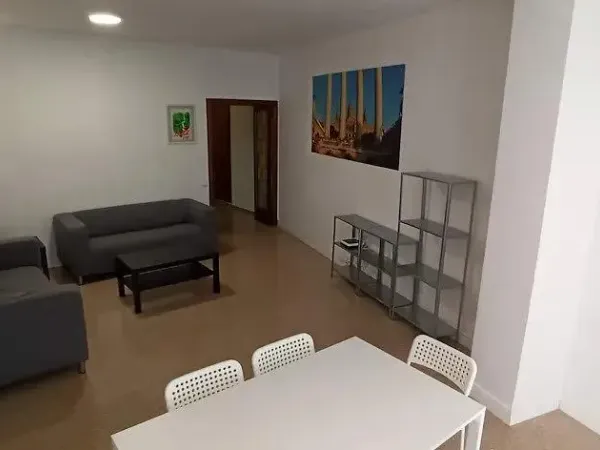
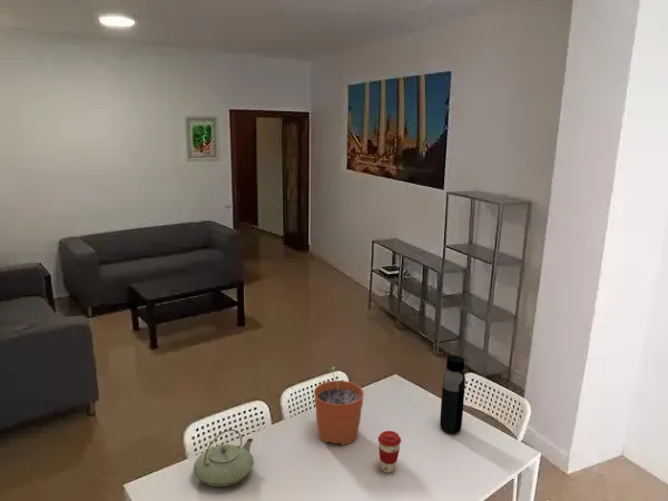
+ plant pot [313,365,365,446]
+ water bottle [439,354,466,435]
+ teapot [193,429,255,488]
+ coffee cup [377,430,402,474]
